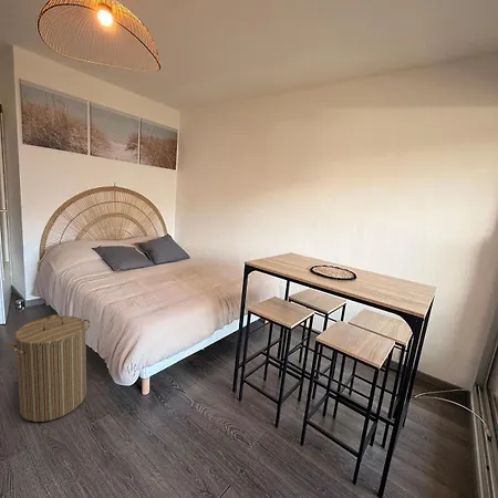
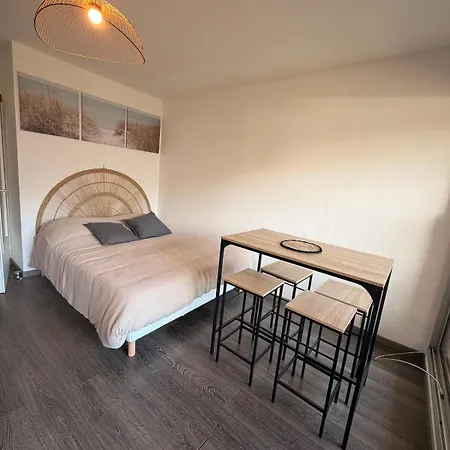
- laundry hamper [7,313,91,423]
